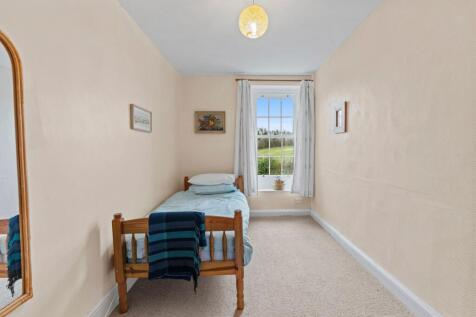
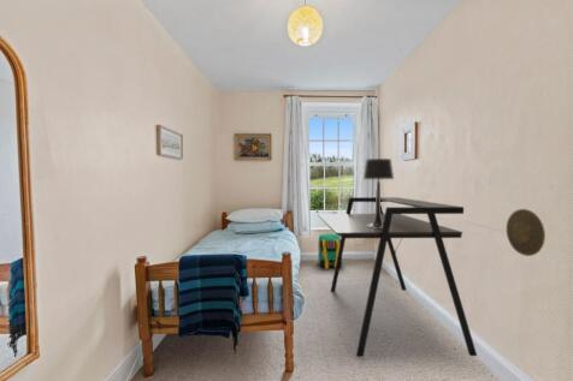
+ backpack [315,232,343,270]
+ desk [317,196,478,358]
+ table lamp [362,157,395,228]
+ decorative plate [506,208,547,257]
